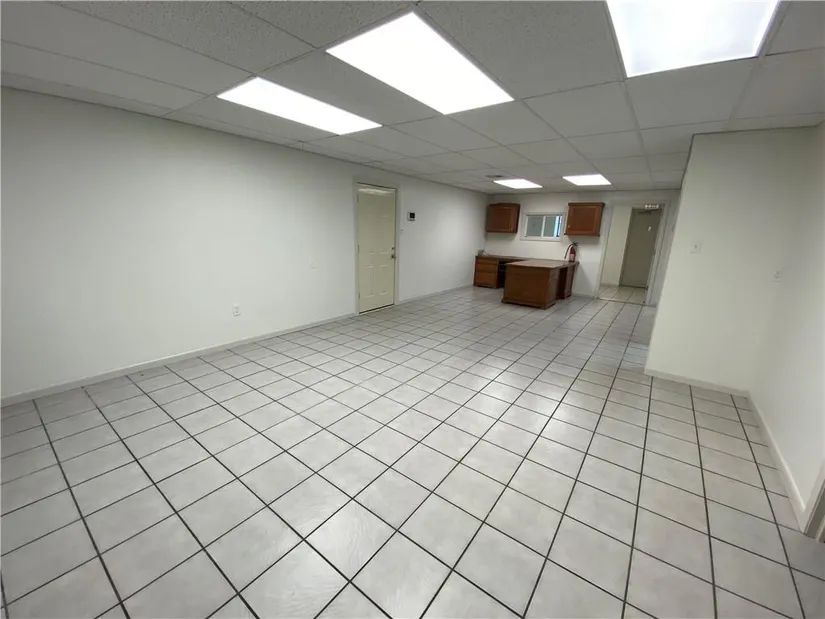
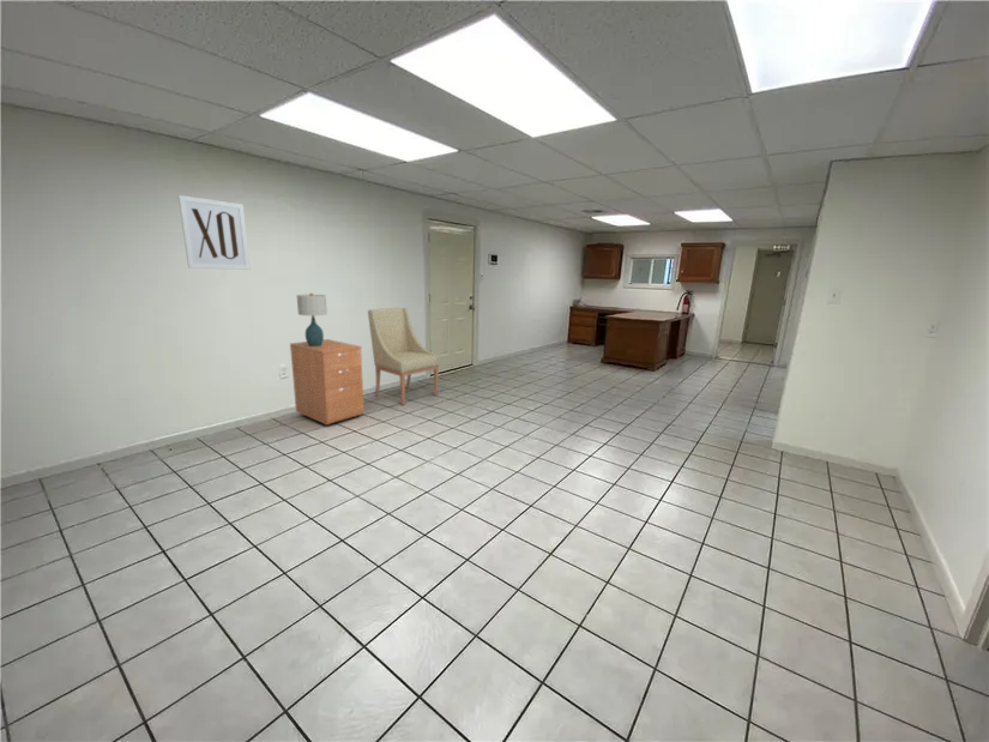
+ table lamp [296,292,328,346]
+ drawer unit [289,338,366,427]
+ wall art [177,194,252,271]
+ chair [367,307,440,406]
